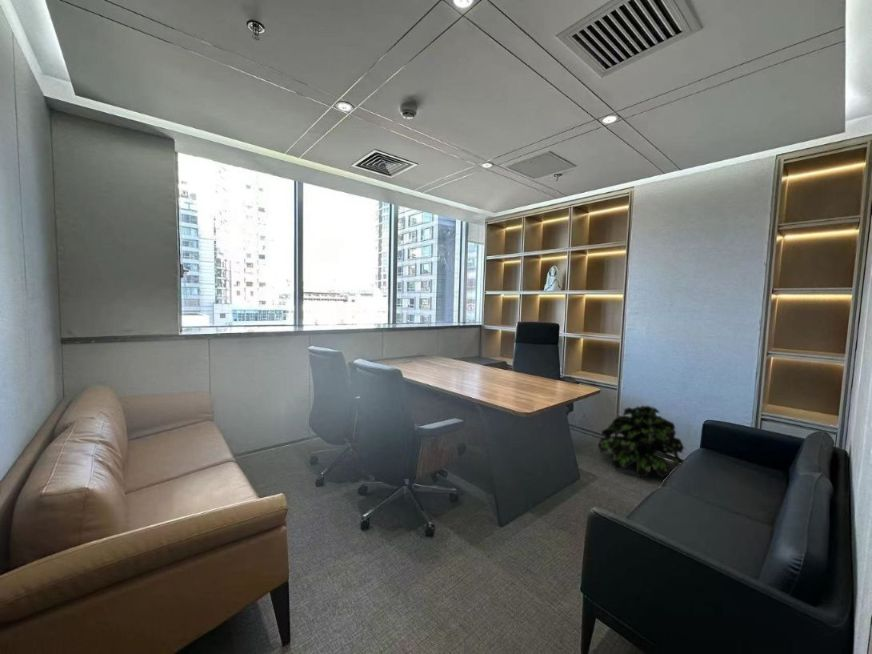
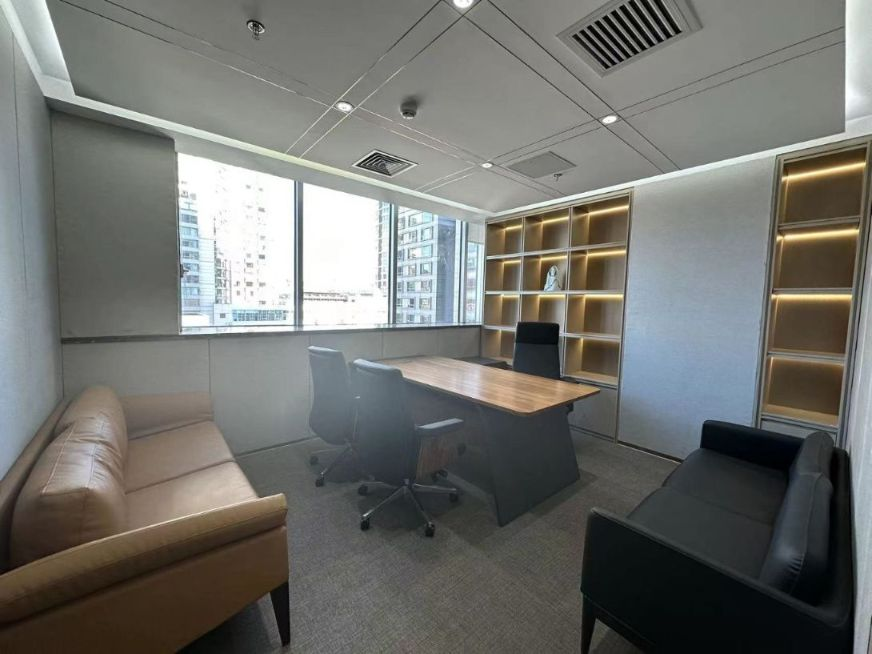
- potted plant [597,405,685,479]
